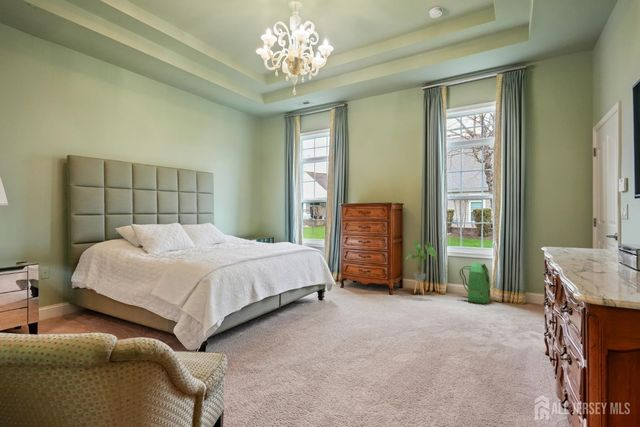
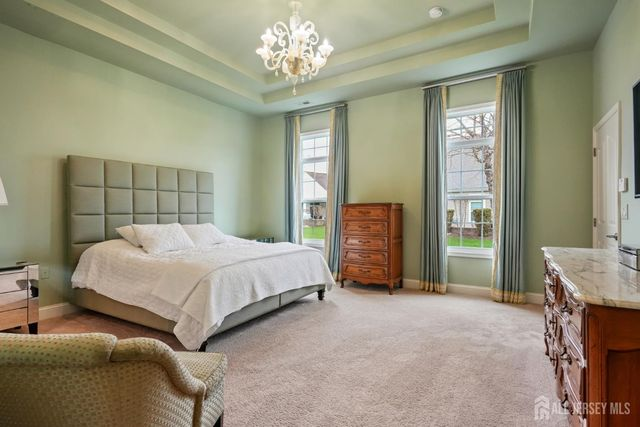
- backpack [458,262,491,304]
- house plant [405,240,437,296]
